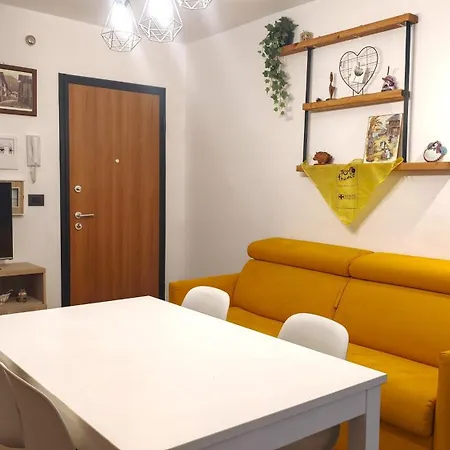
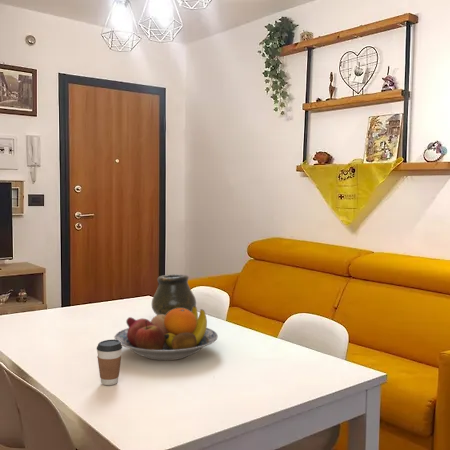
+ vase [151,273,197,316]
+ coffee cup [96,338,123,386]
+ fruit bowl [113,306,219,361]
